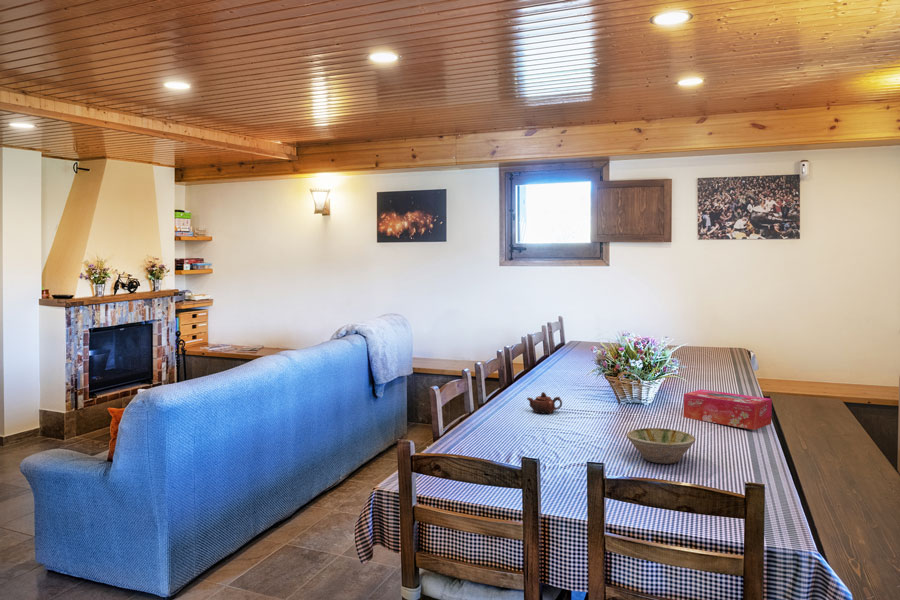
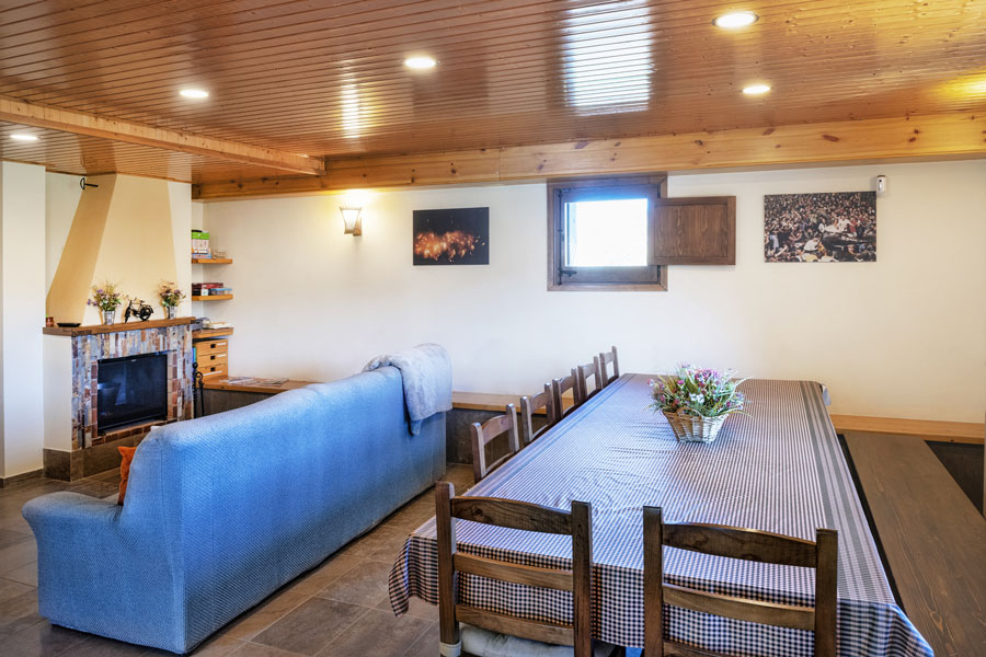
- bowl [626,427,697,464]
- tissue box [683,388,773,431]
- teapot [526,391,563,415]
